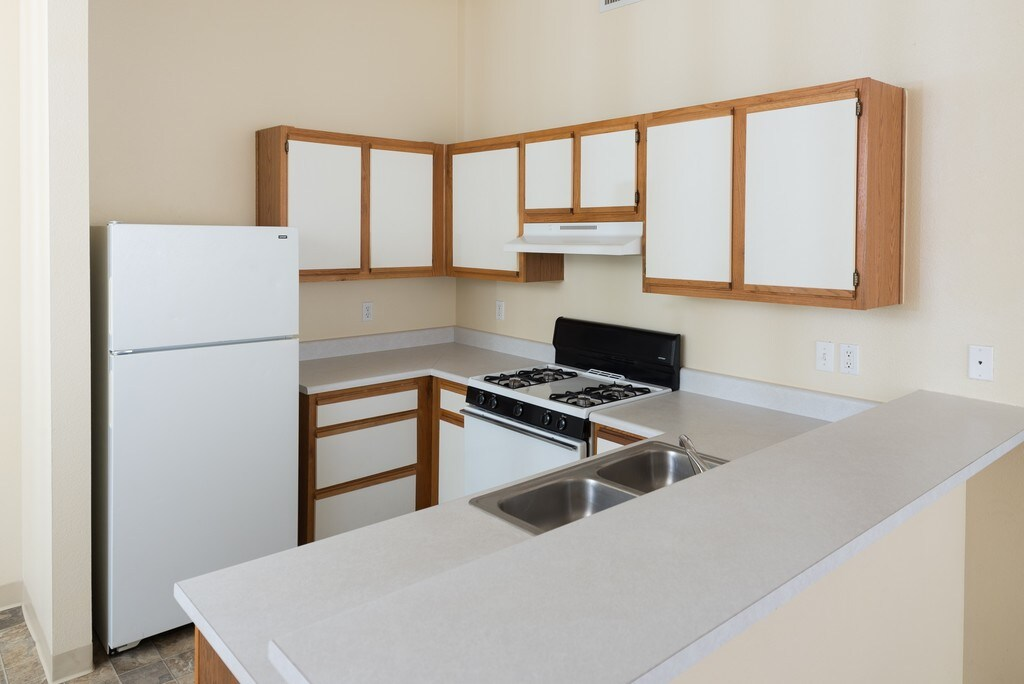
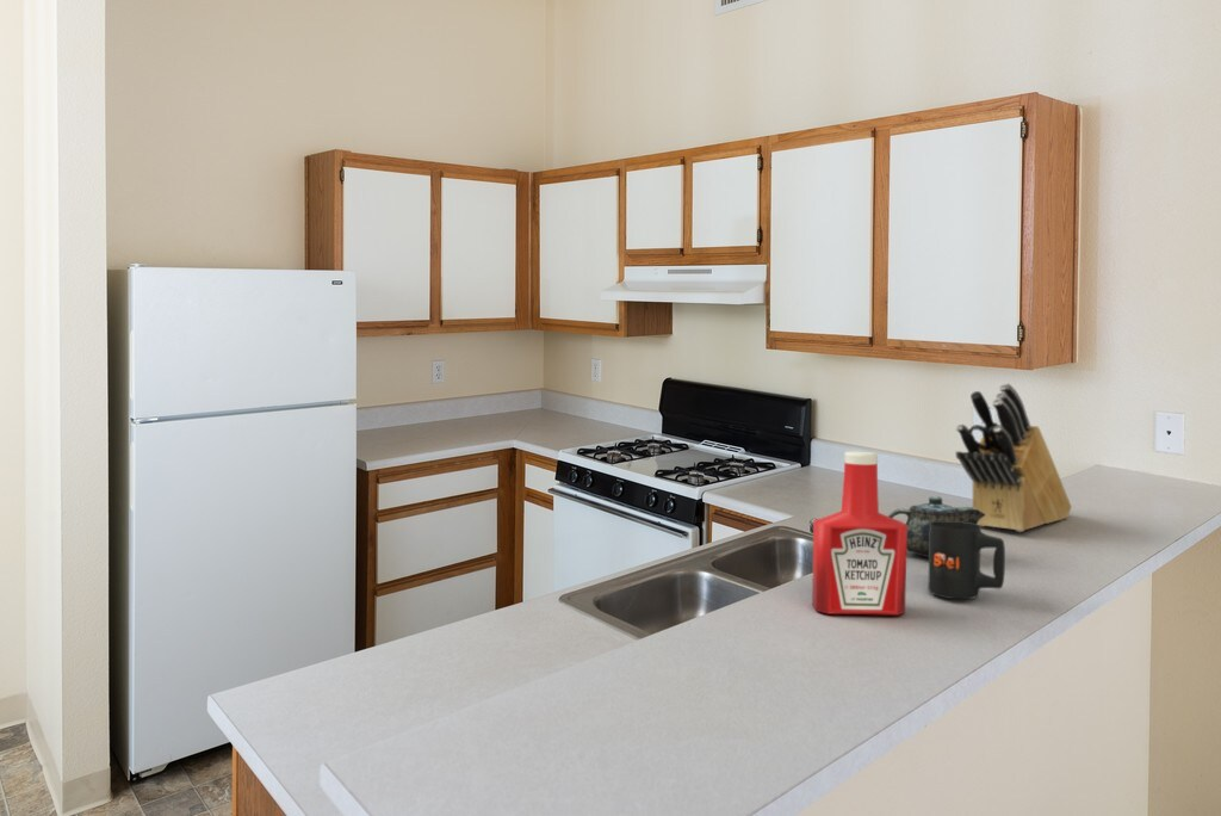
+ mug [926,521,1006,600]
+ soap bottle [811,450,907,617]
+ knife block [955,382,1073,533]
+ chinaware [887,494,986,560]
